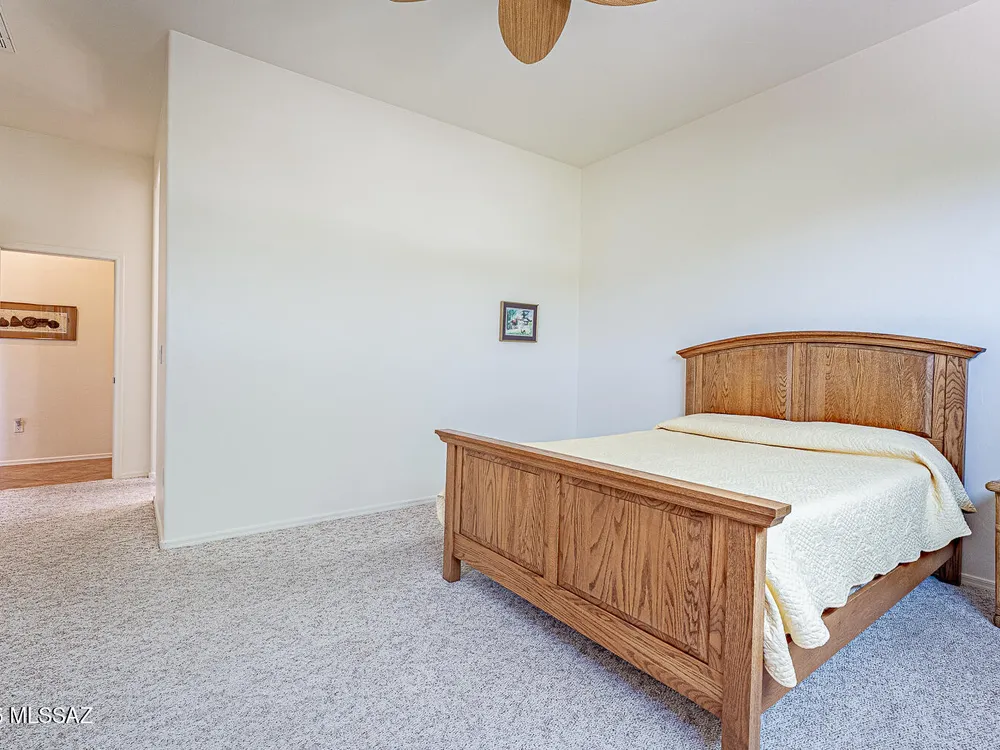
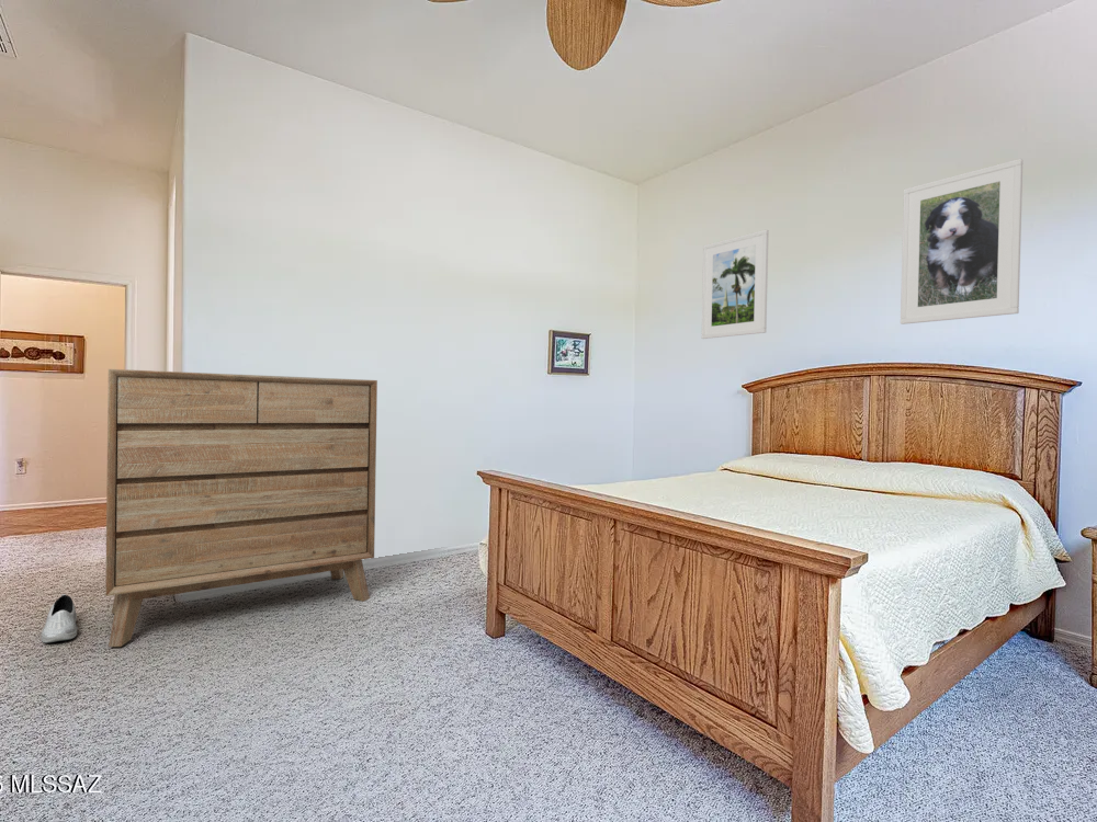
+ shoe [41,593,79,643]
+ dresser [104,368,378,648]
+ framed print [900,158,1024,326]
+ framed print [700,229,770,340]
